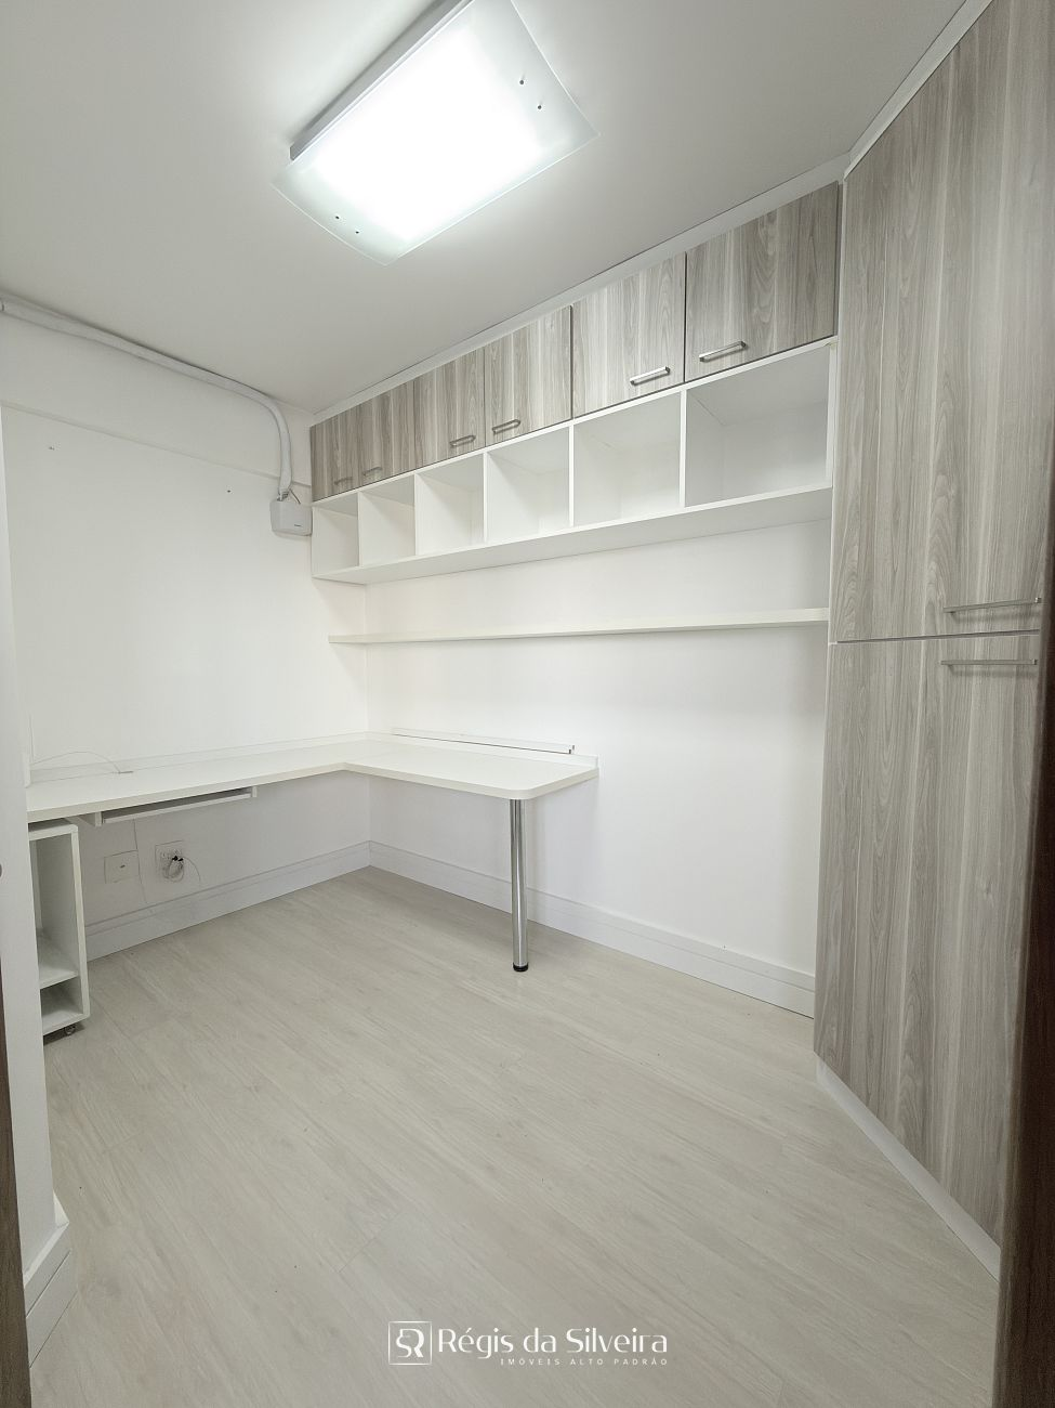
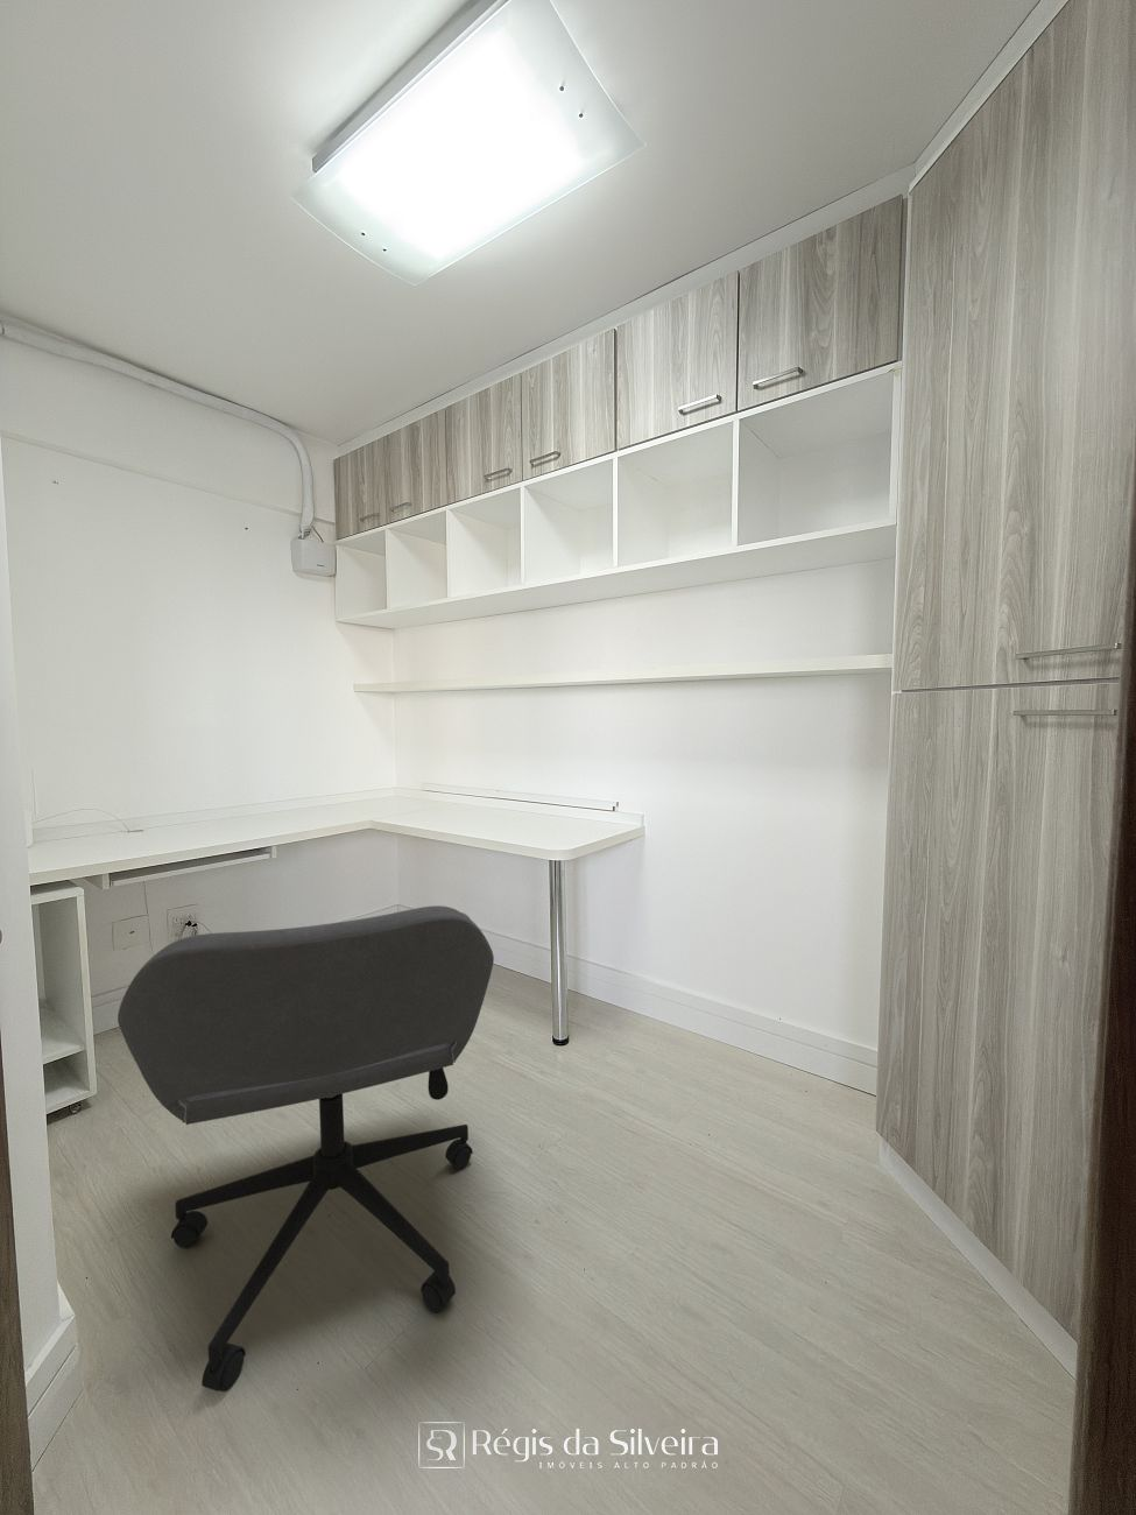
+ office chair [117,904,495,1392]
